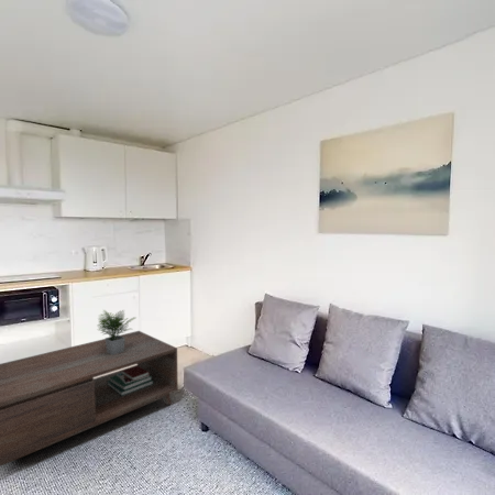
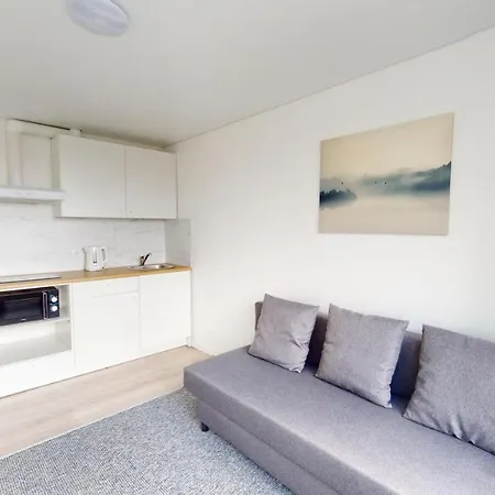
- coffee table [0,309,179,468]
